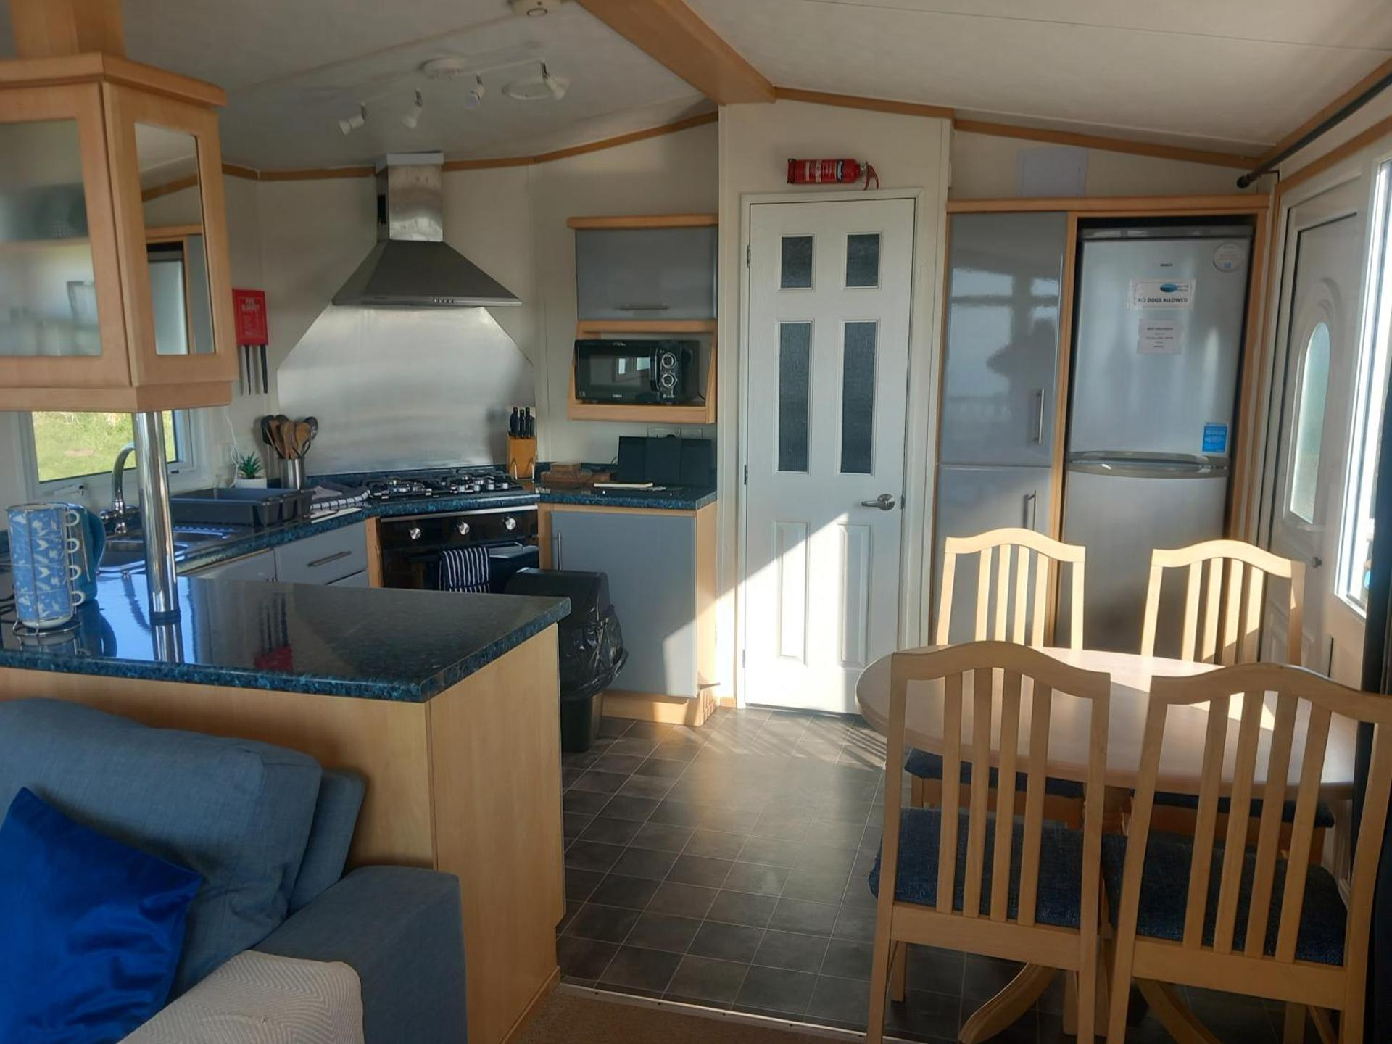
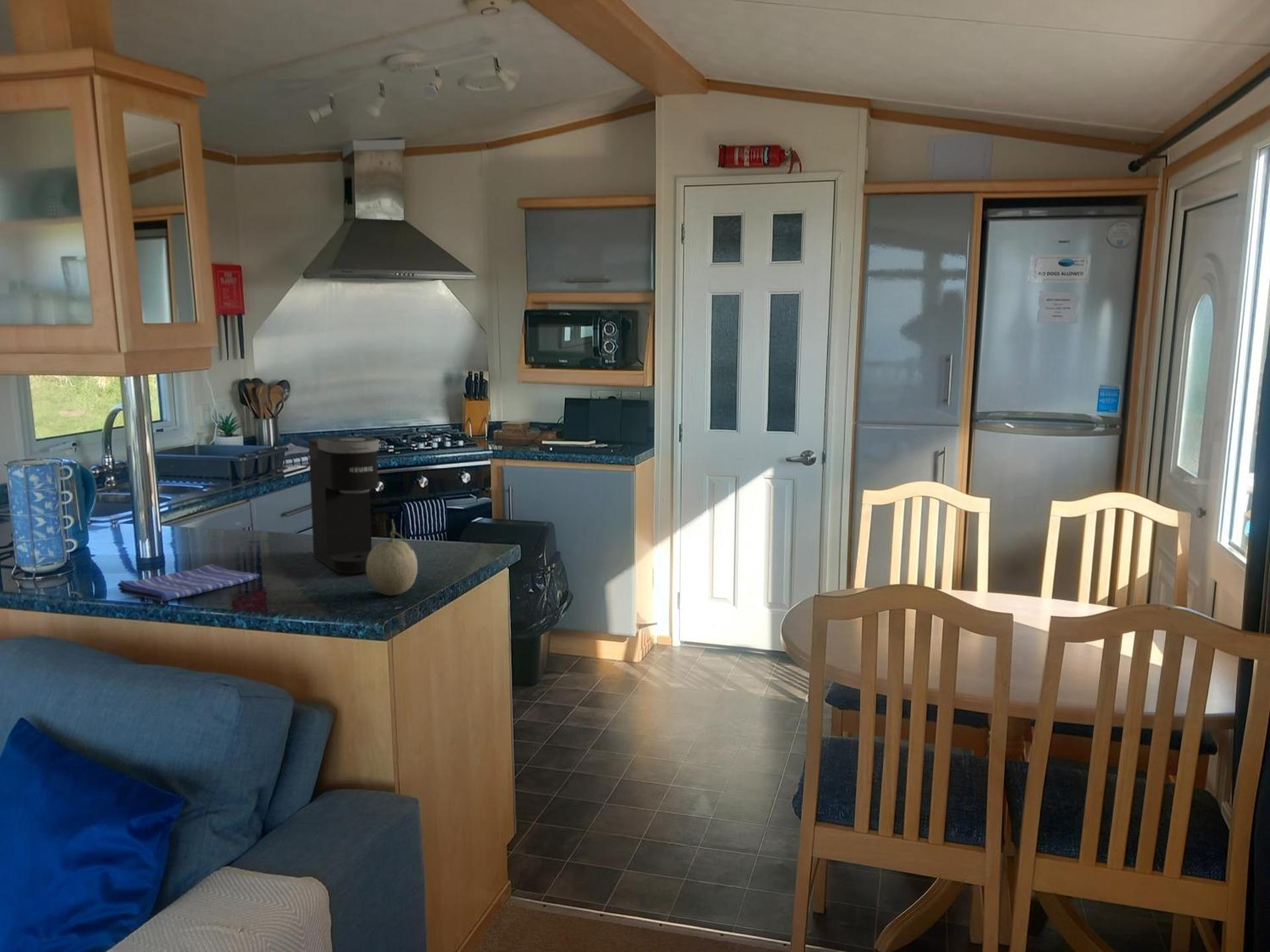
+ coffee maker [308,436,380,574]
+ fruit [366,519,418,596]
+ dish towel [116,563,260,602]
